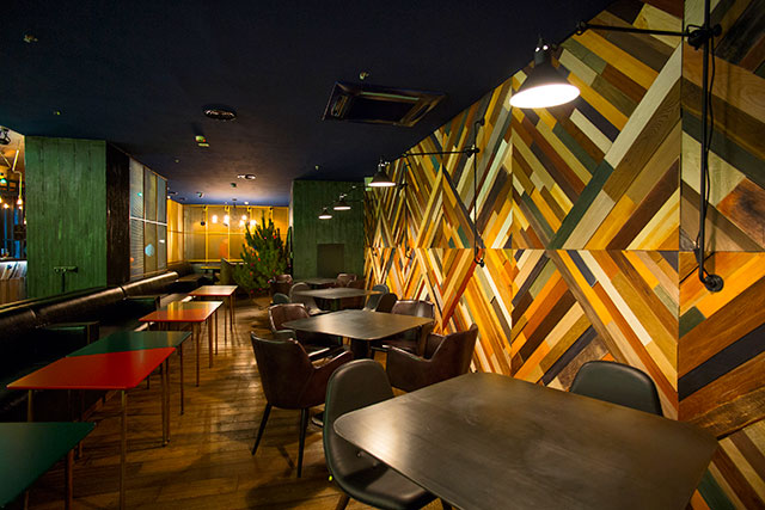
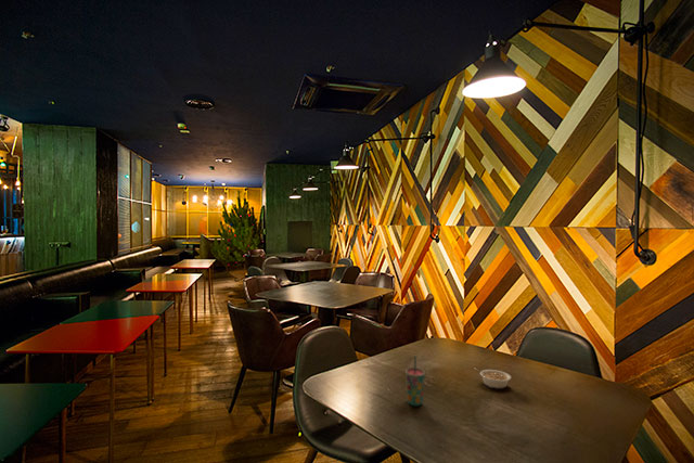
+ cup [404,355,426,407]
+ legume [474,366,512,390]
